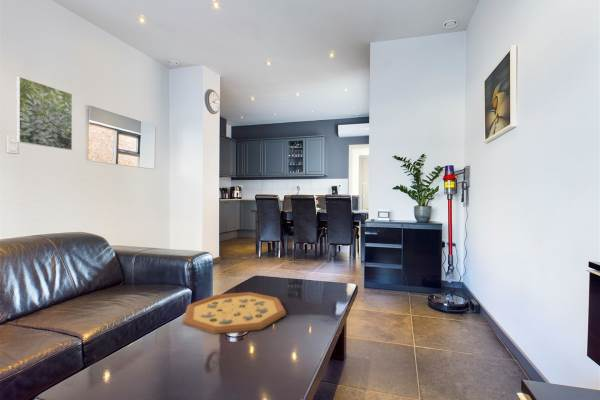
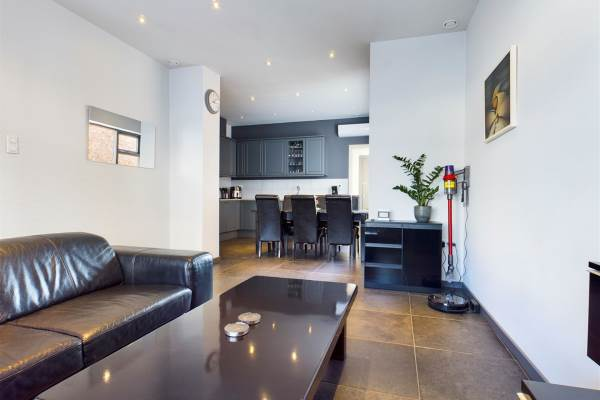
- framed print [16,76,73,151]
- decorative tray [182,291,287,335]
